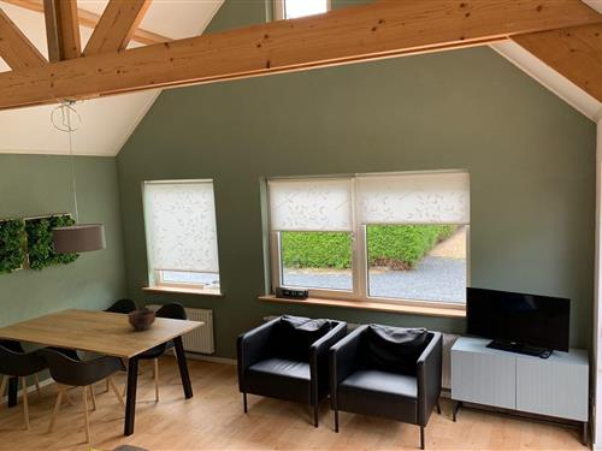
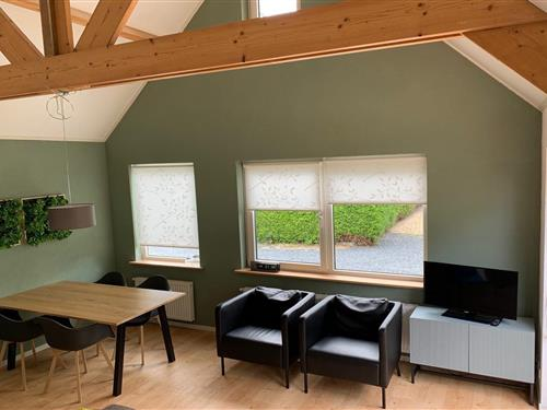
- bowl [126,309,157,332]
